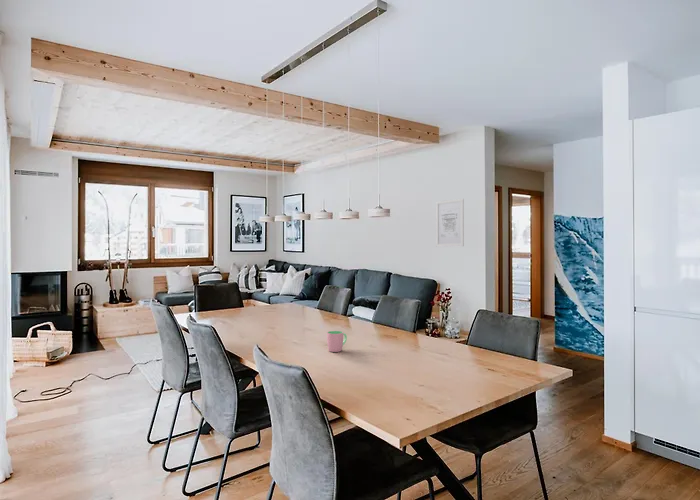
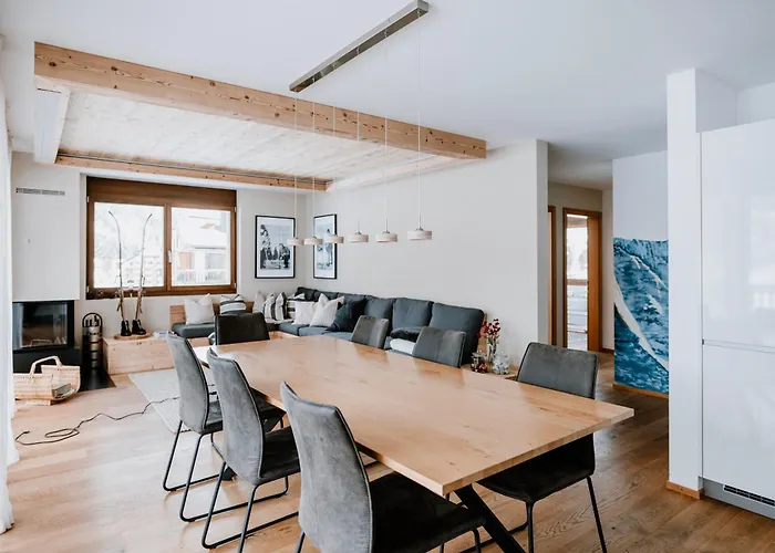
- wall art [435,198,465,247]
- cup [326,330,348,353]
